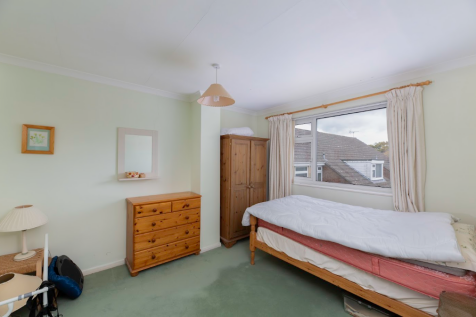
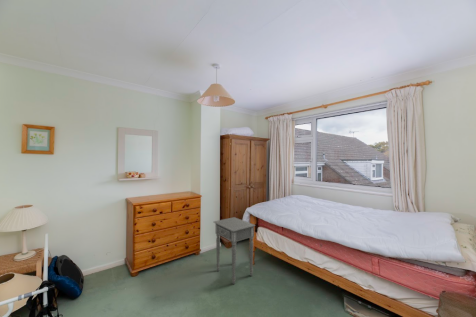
+ side table [213,216,256,285]
